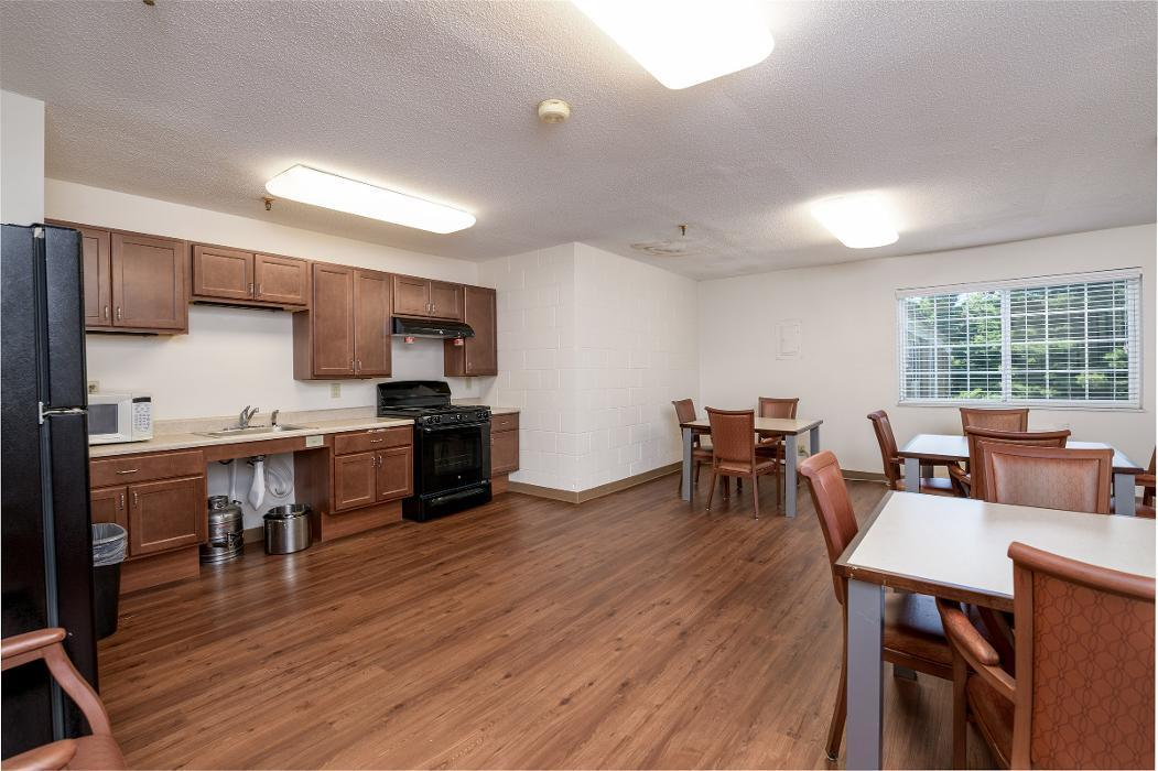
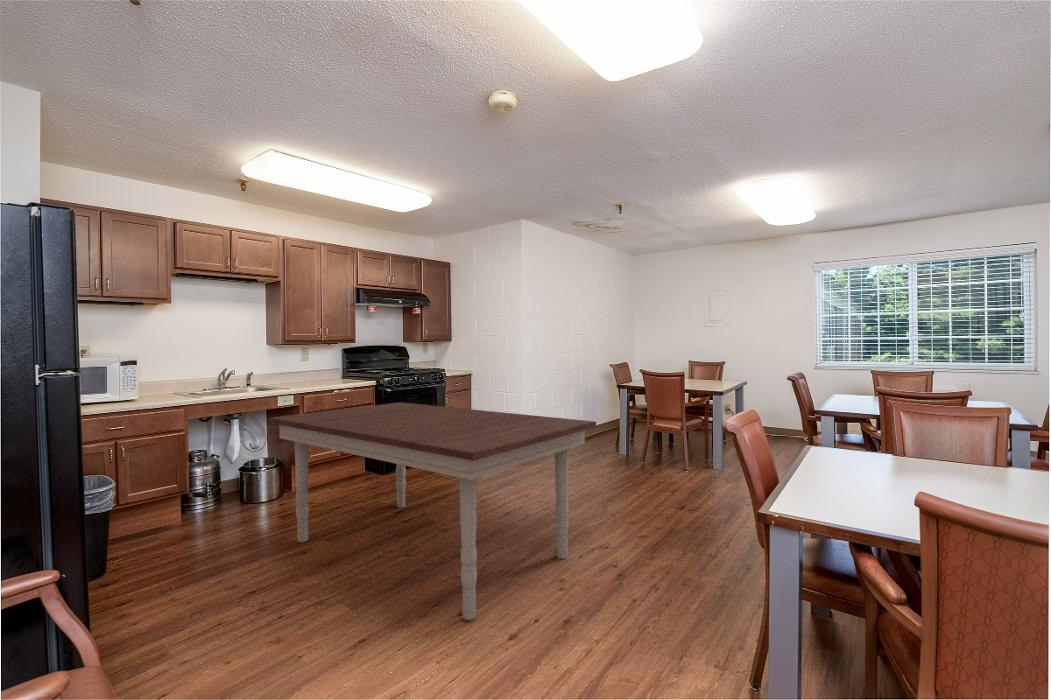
+ dining table [268,401,597,621]
